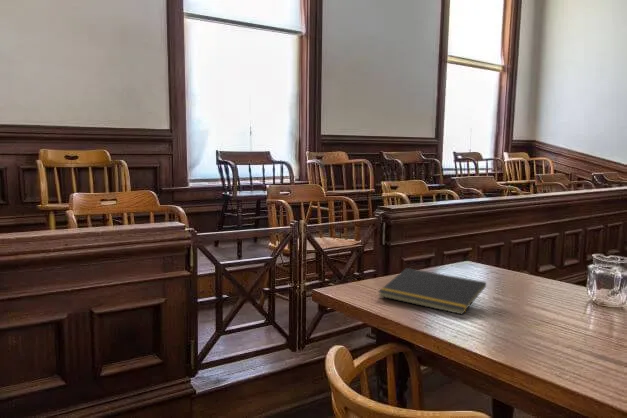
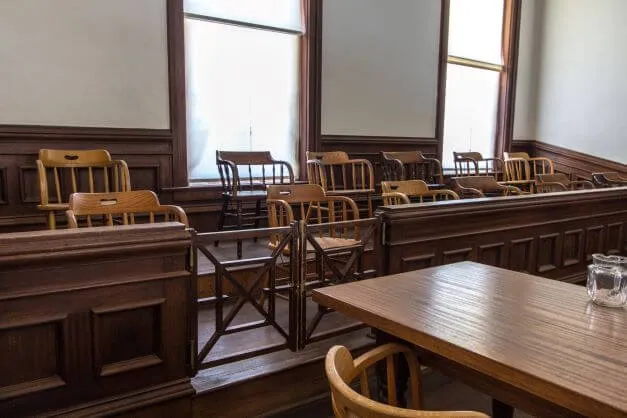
- notepad [377,267,487,316]
